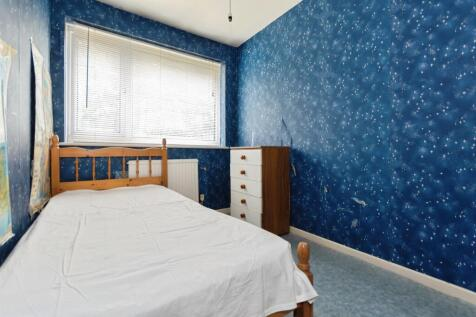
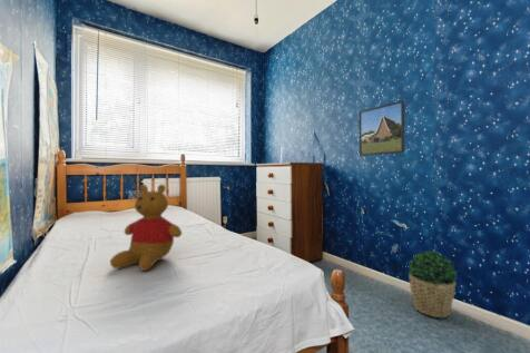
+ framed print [359,99,405,157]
+ potted plant [408,249,458,318]
+ teddy bear [109,184,183,272]
